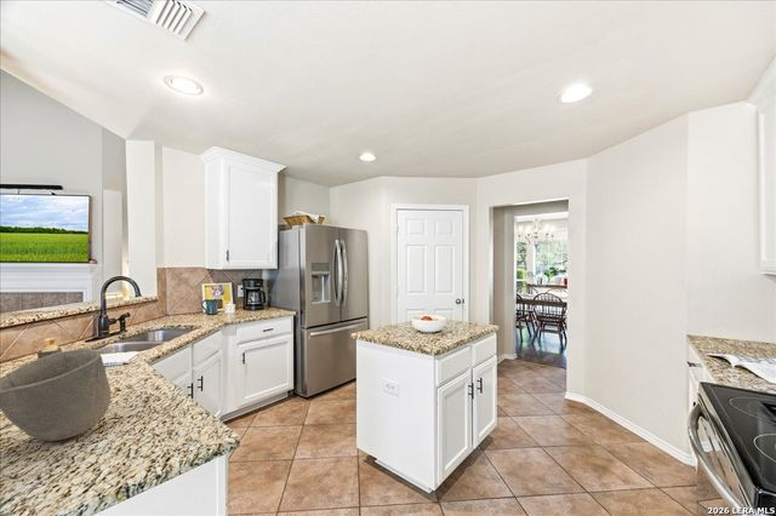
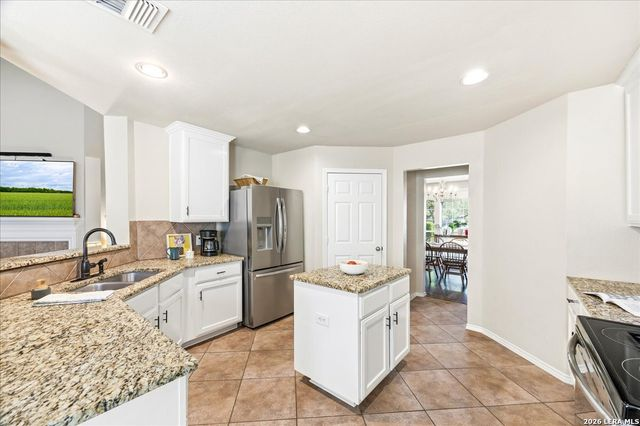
- bowl [0,348,112,442]
